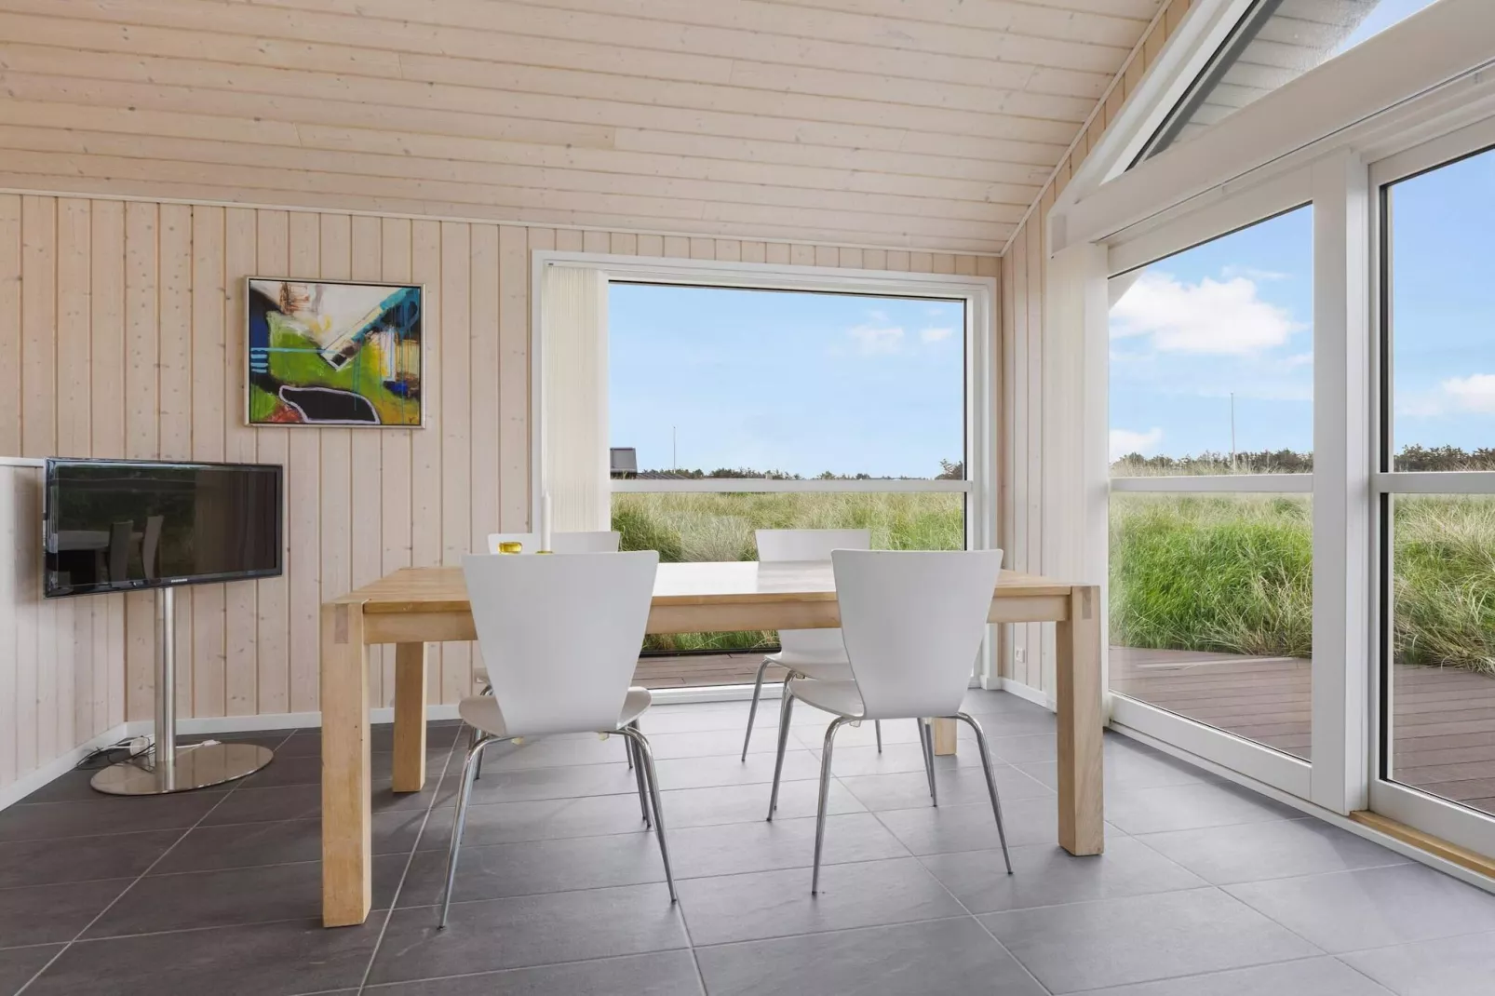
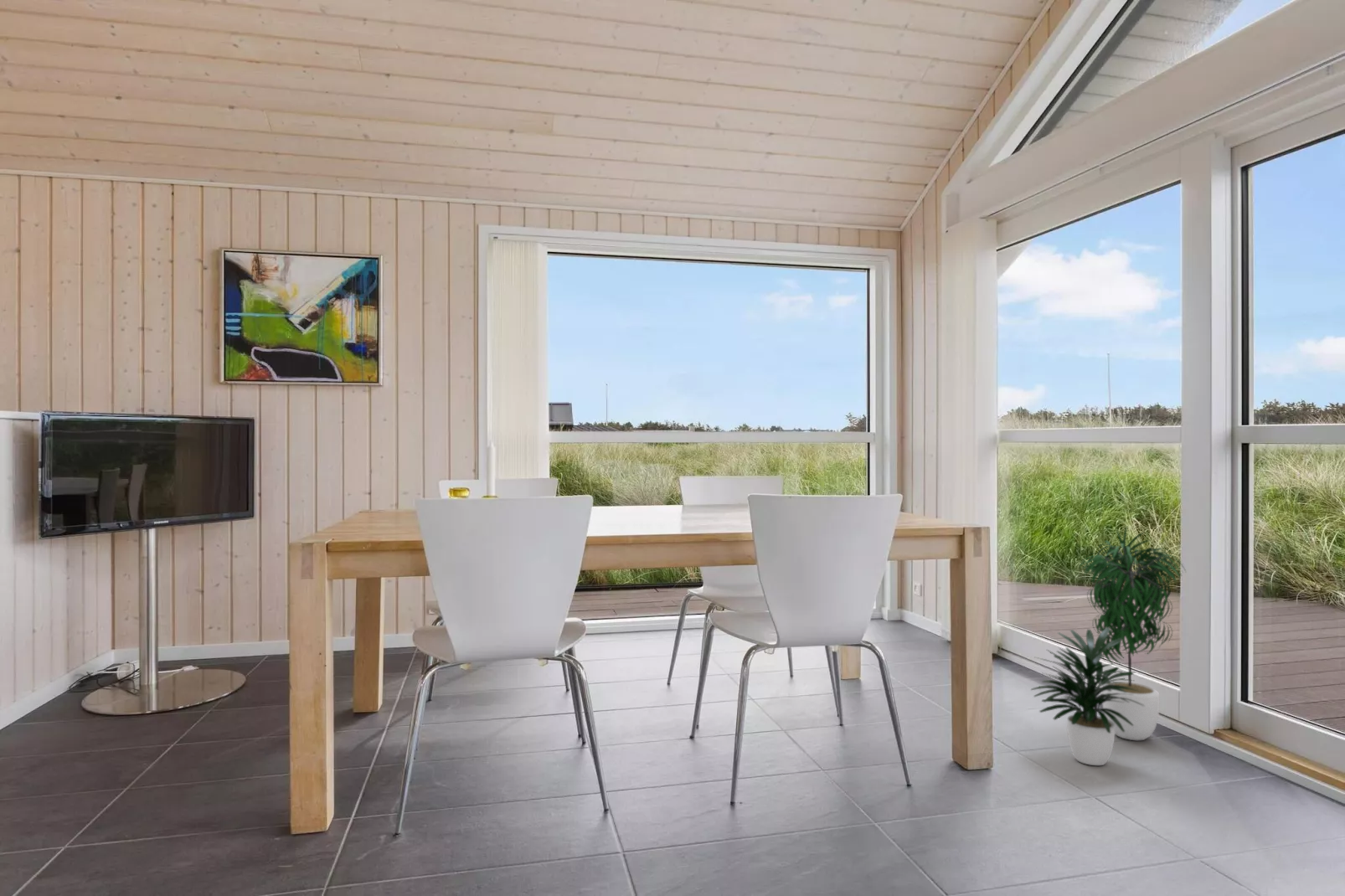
+ potted plant [1030,525,1187,766]
